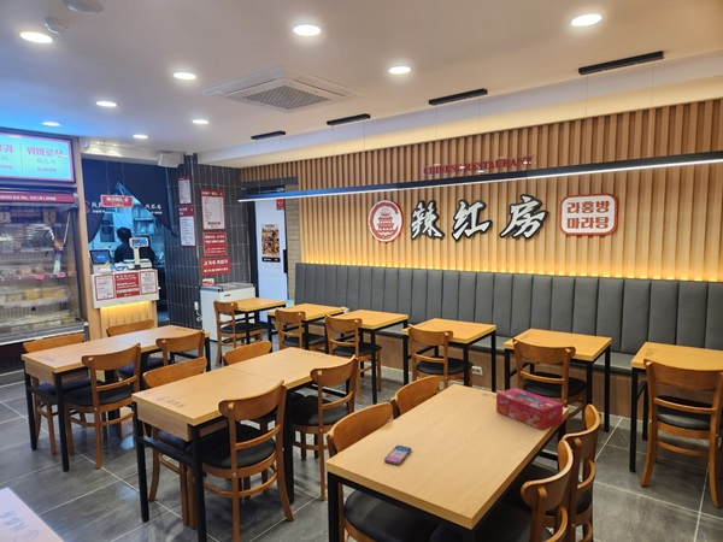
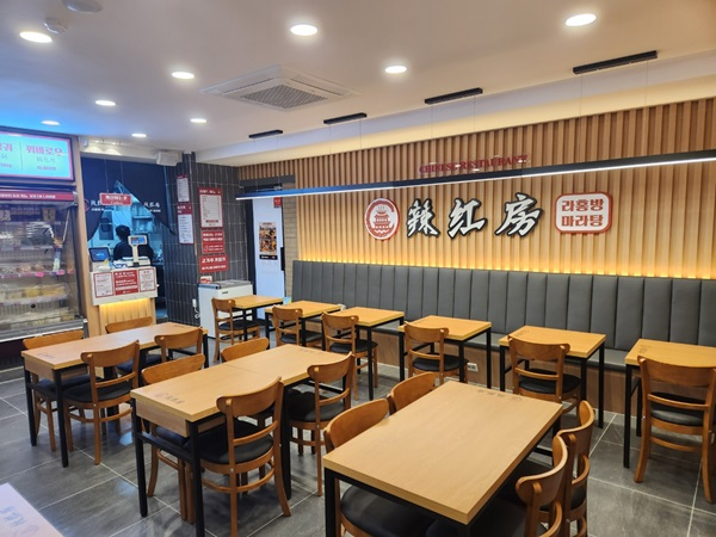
- smartphone [383,444,413,466]
- tissue box [495,387,564,431]
